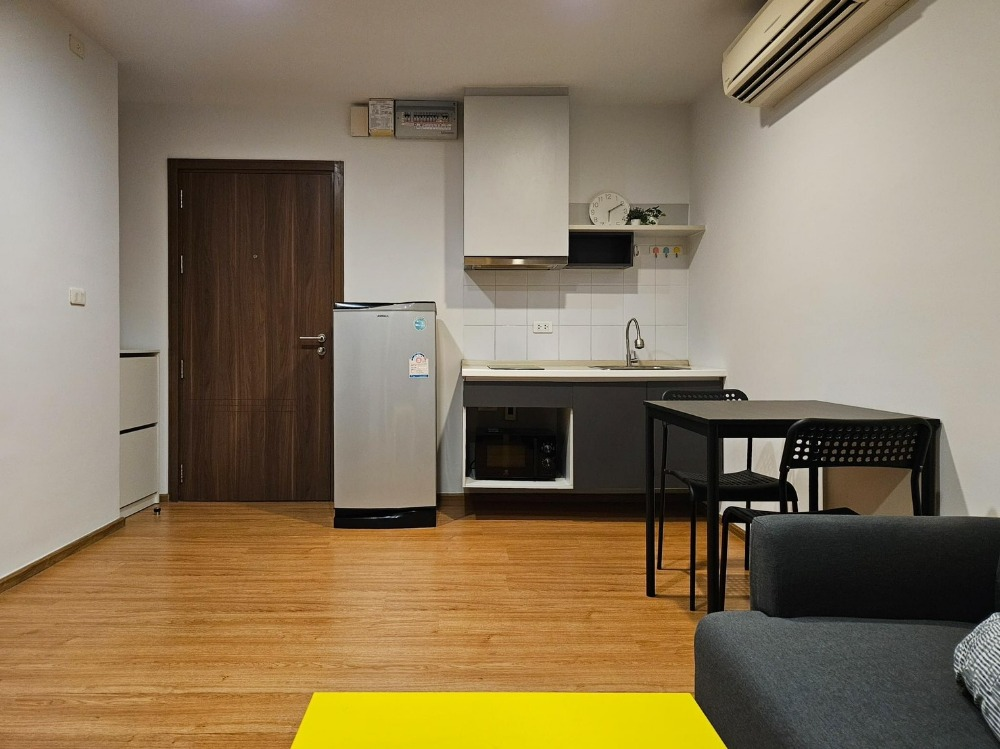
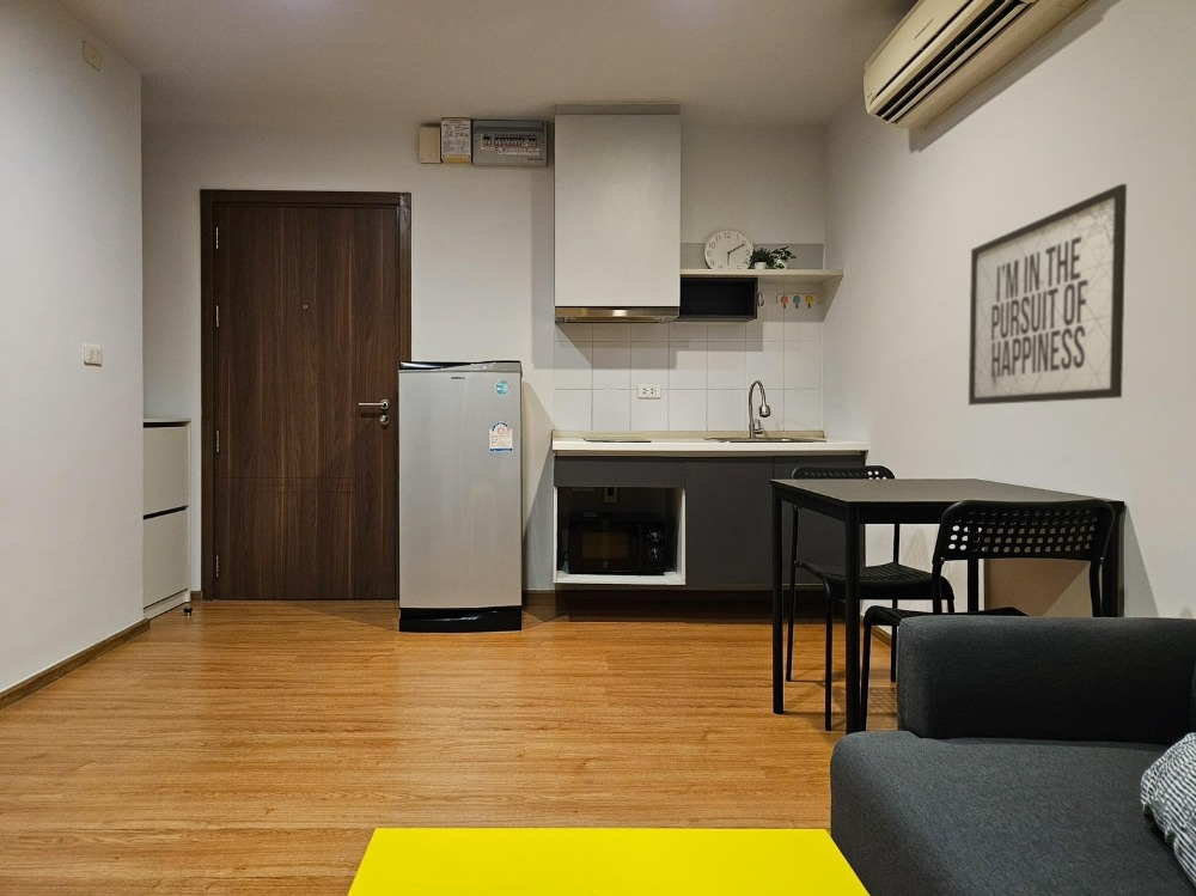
+ mirror [968,183,1128,407]
